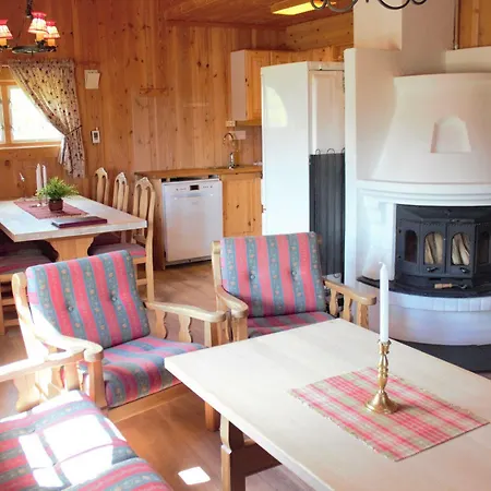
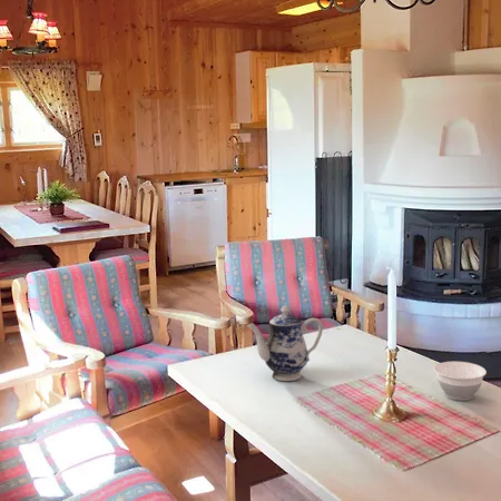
+ bowl [433,361,488,402]
+ teapot [246,305,324,382]
